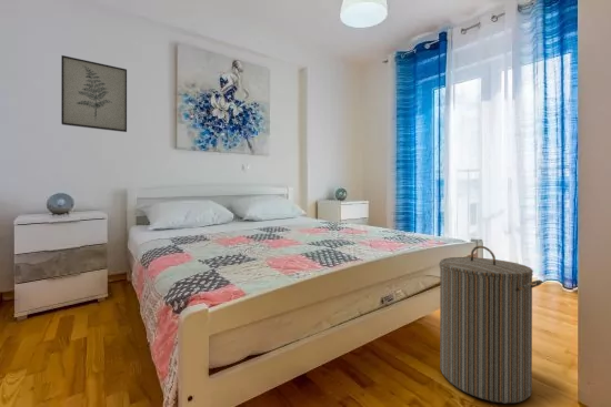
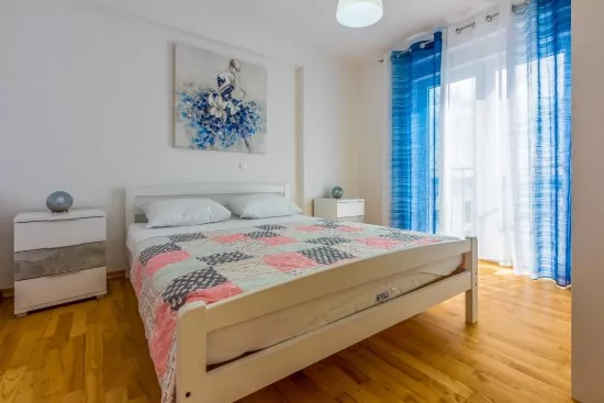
- wall art [60,54,128,133]
- laundry hamper [438,245,543,405]
